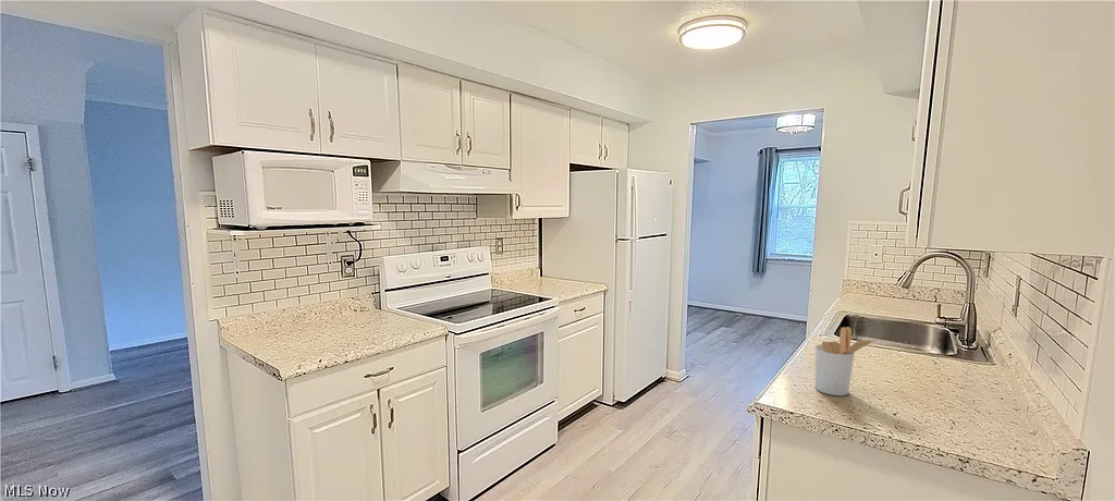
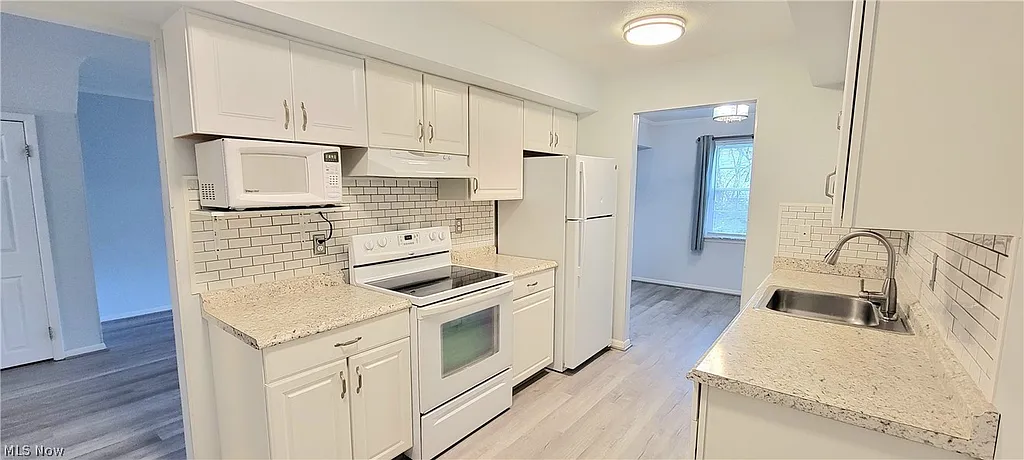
- utensil holder [814,326,878,396]
